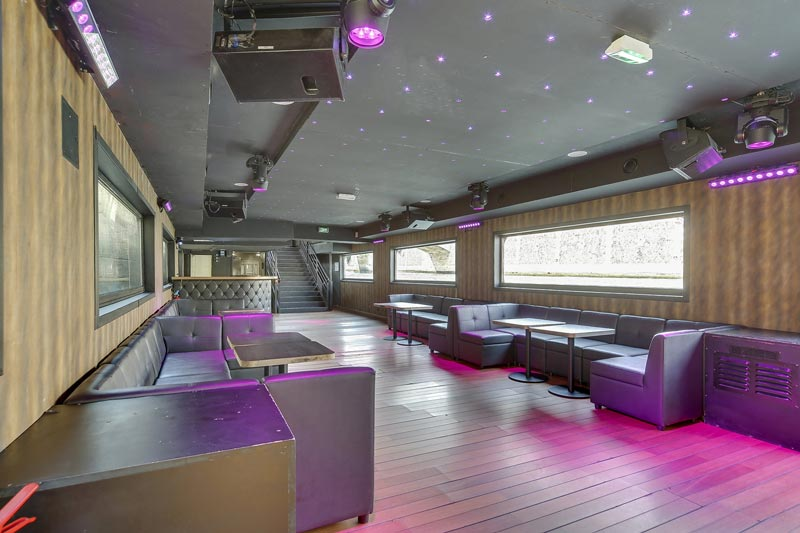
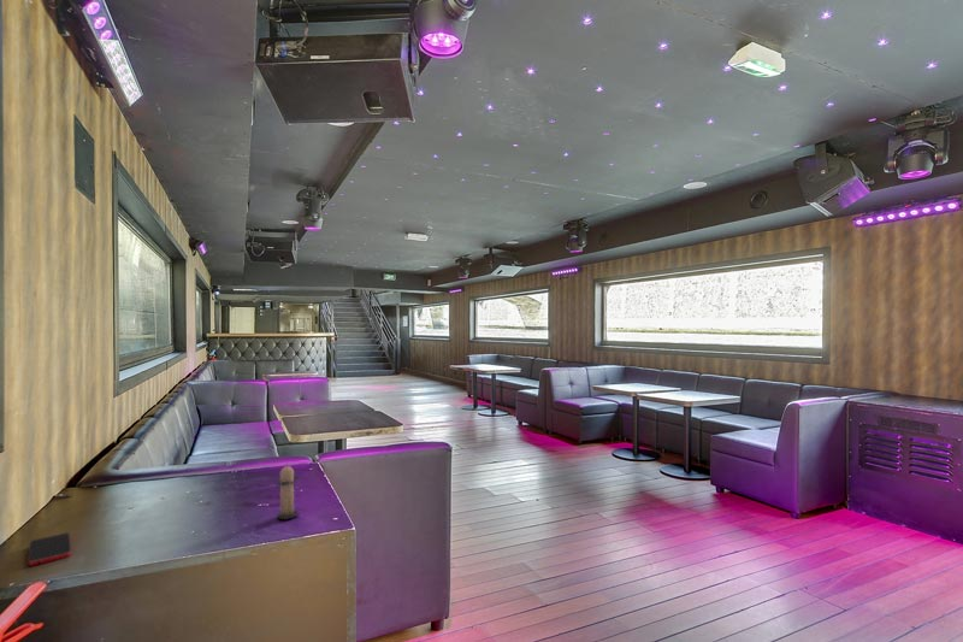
+ candle [274,461,301,520]
+ smartphone [28,532,72,567]
